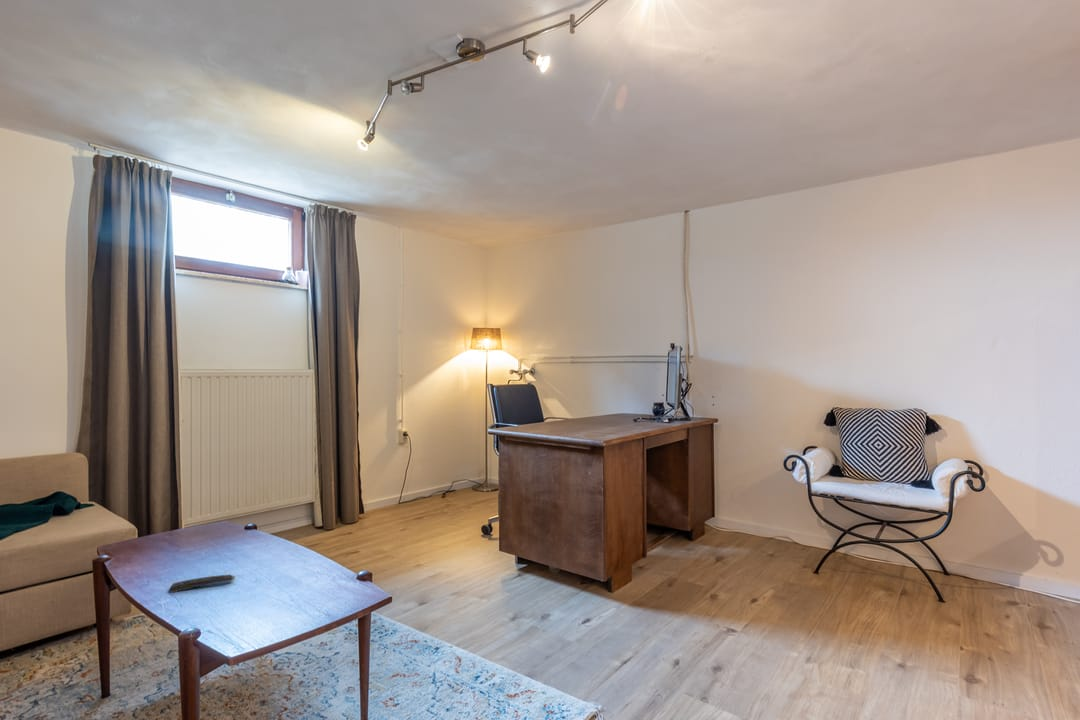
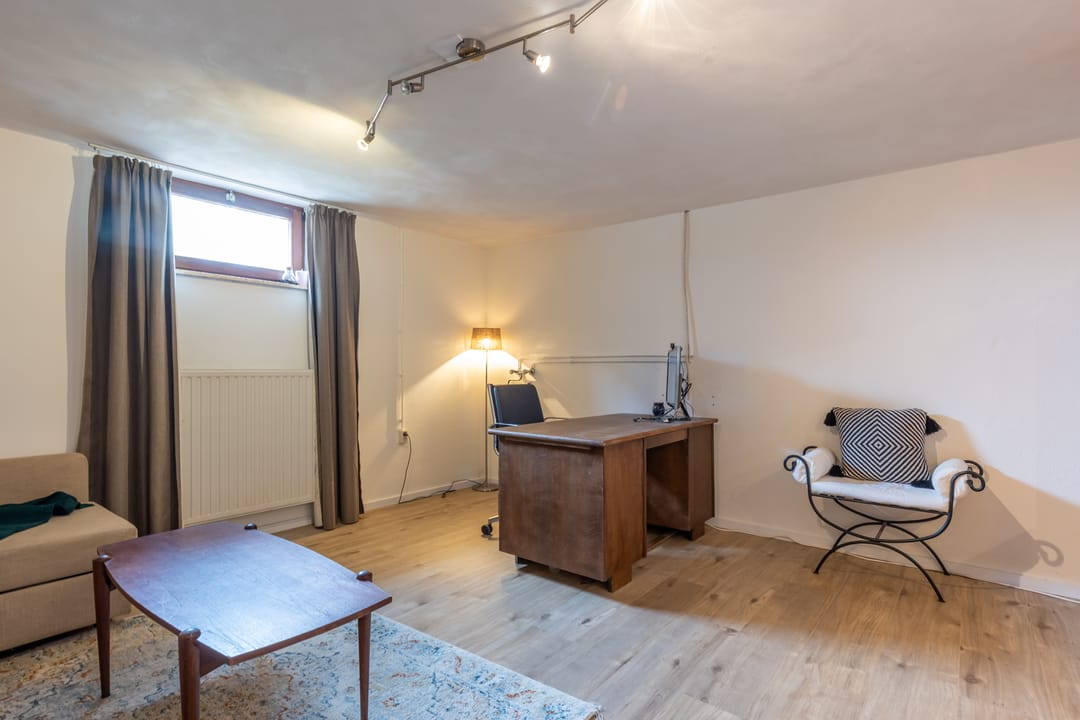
- remote control [168,574,236,594]
